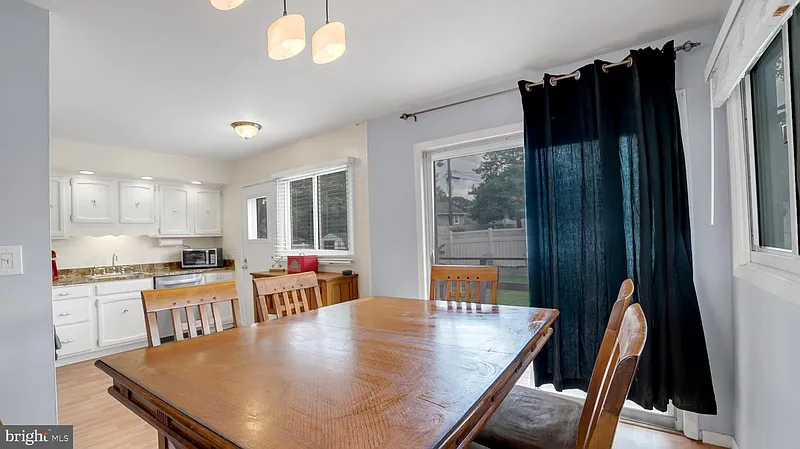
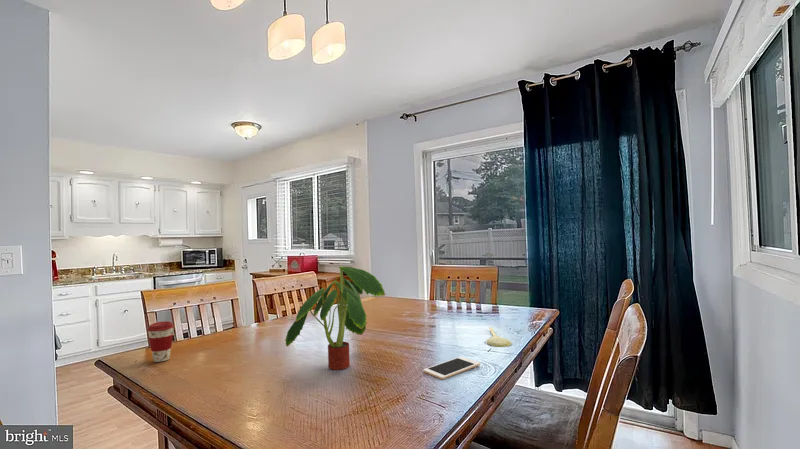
+ spoon [486,326,512,348]
+ coffee cup [146,320,175,363]
+ cell phone [423,356,481,380]
+ plant [284,265,386,371]
